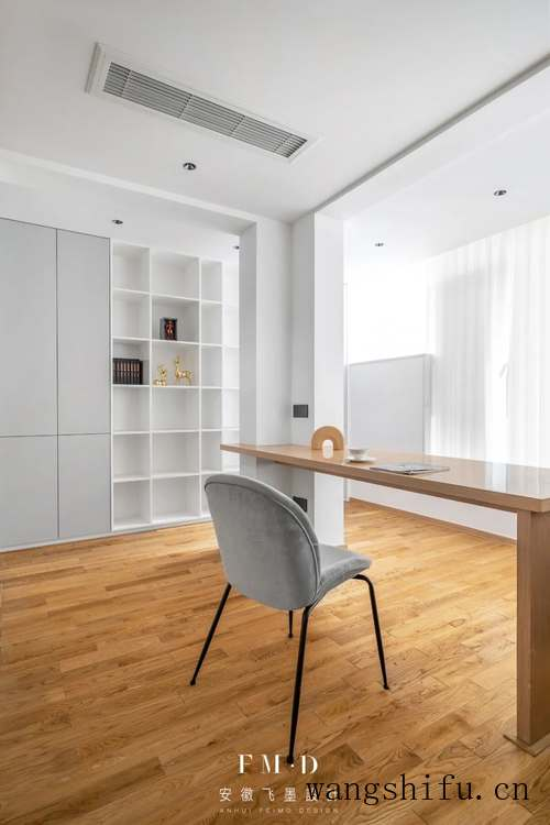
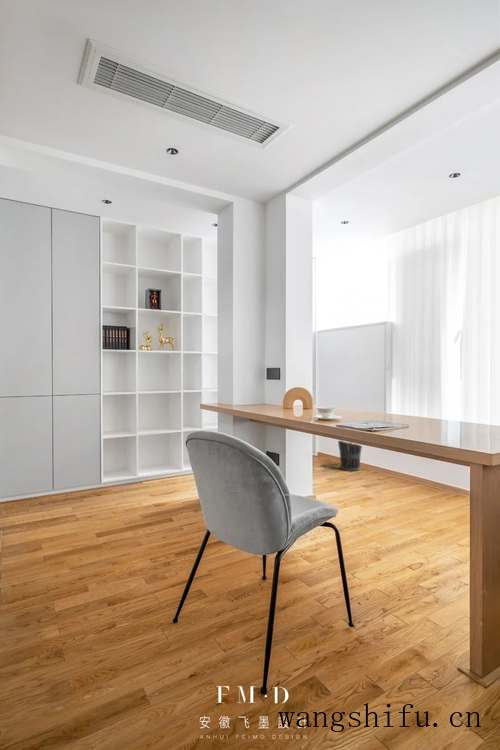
+ wastebasket [337,440,363,472]
